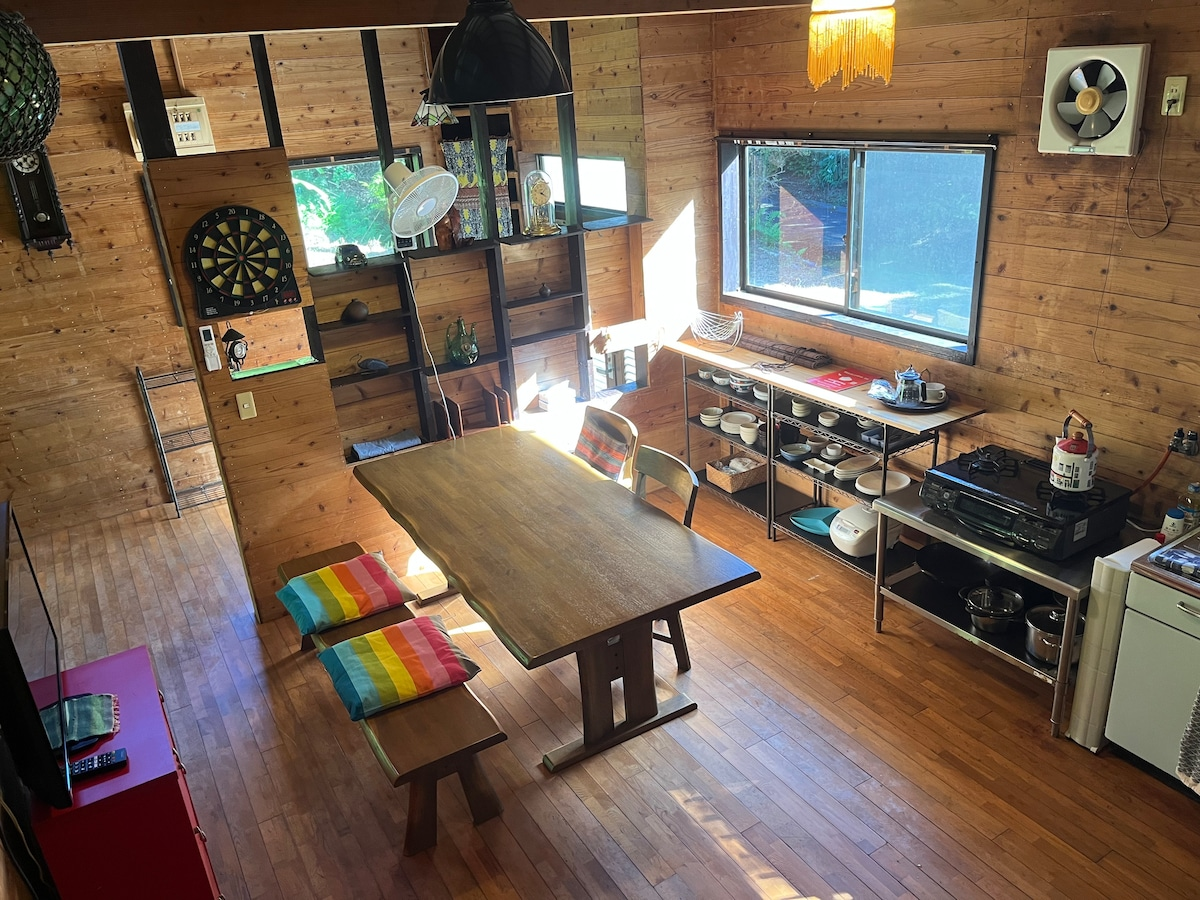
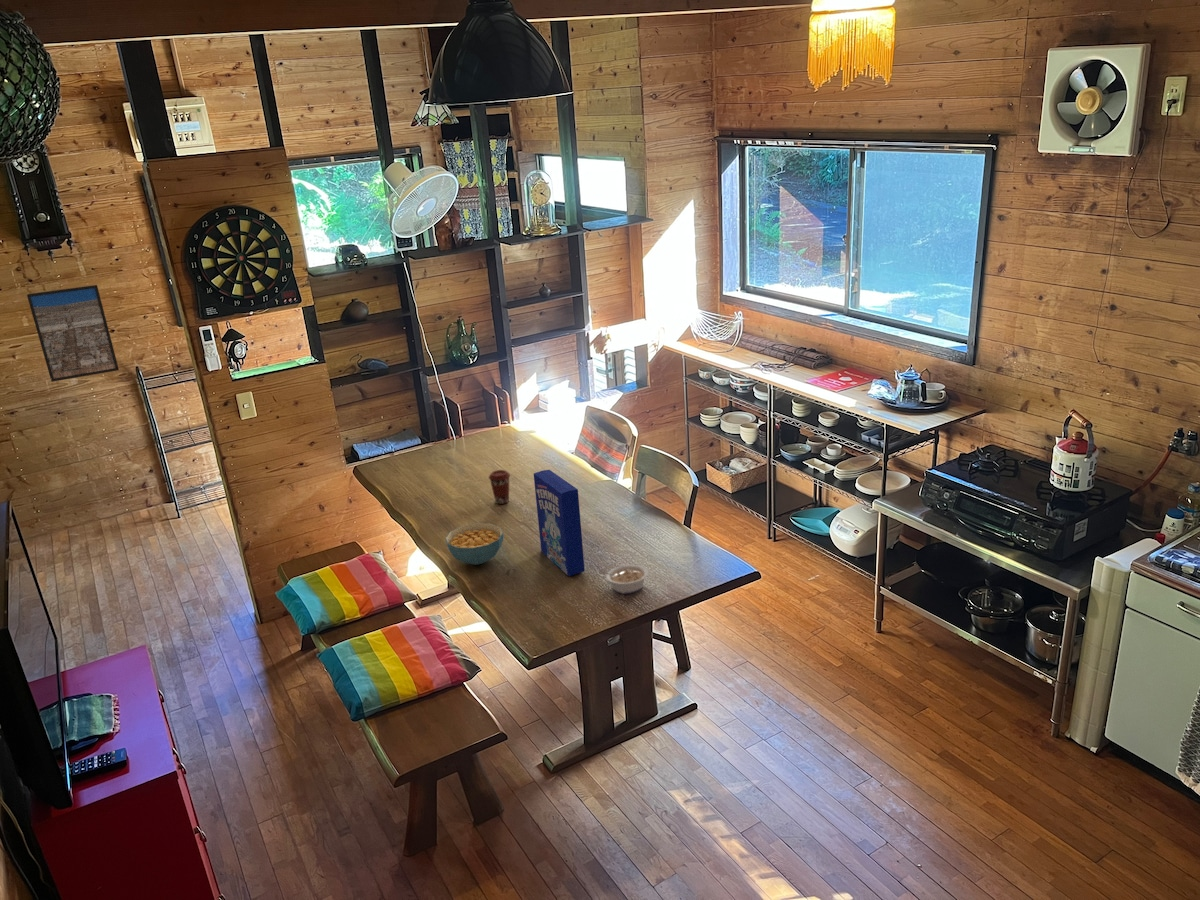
+ cereal box [532,469,586,577]
+ legume [597,564,649,595]
+ coffee cup [488,469,511,505]
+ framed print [26,284,120,383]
+ cereal bowl [444,522,504,566]
